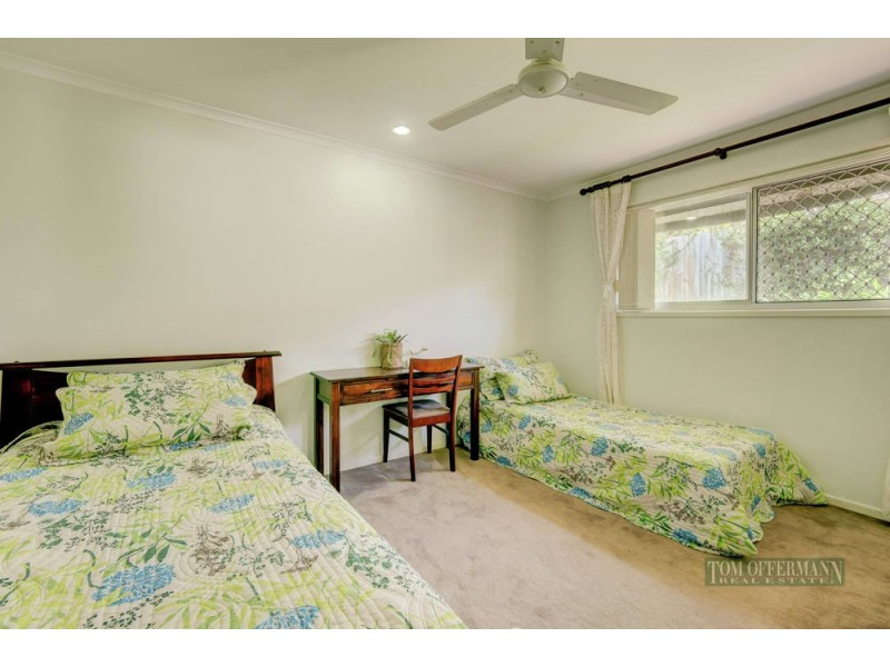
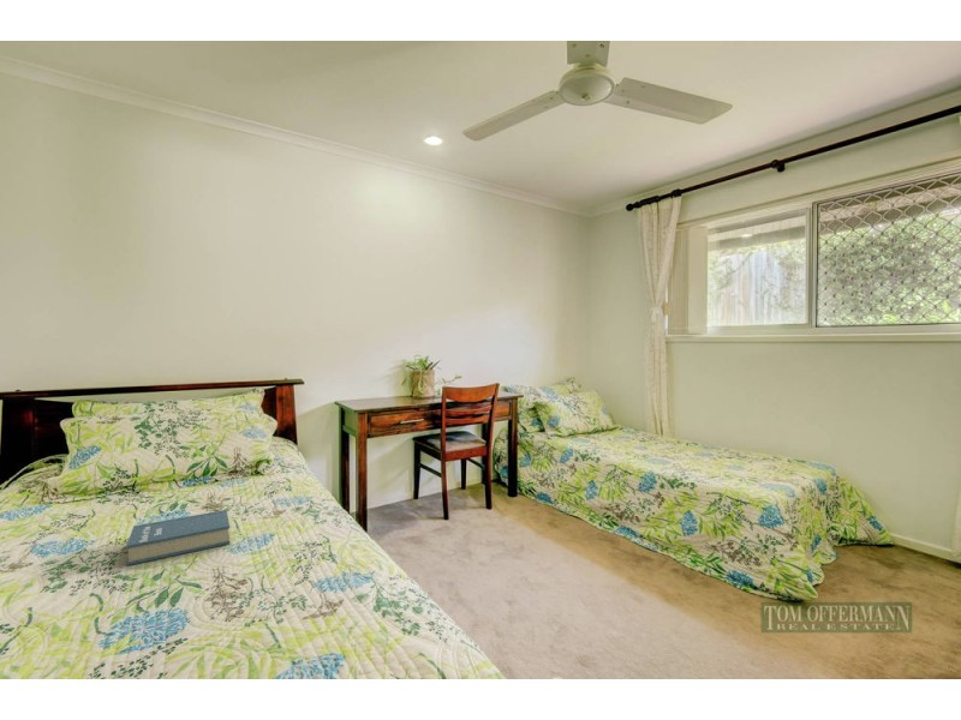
+ book [125,509,231,566]
